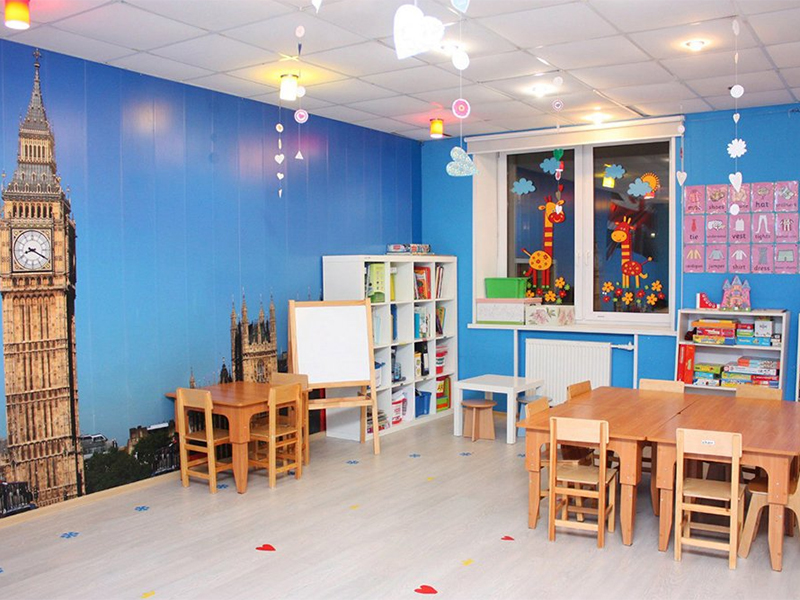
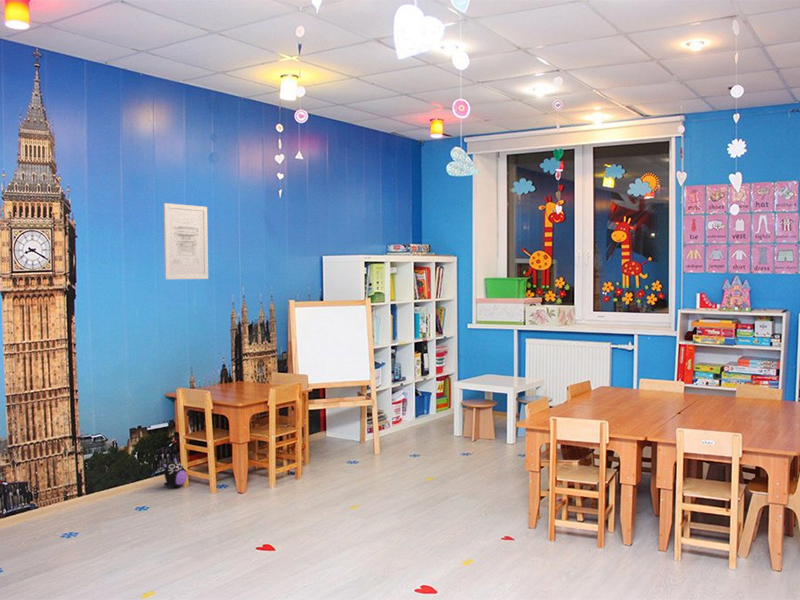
+ wall art [163,202,209,280]
+ plush toy [162,455,188,488]
